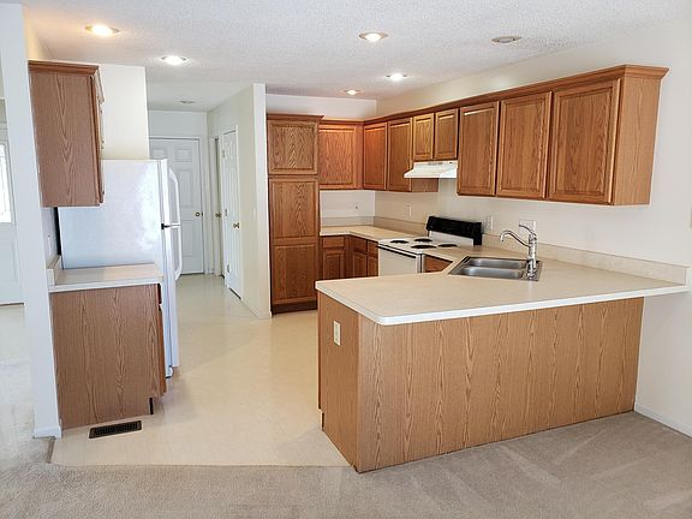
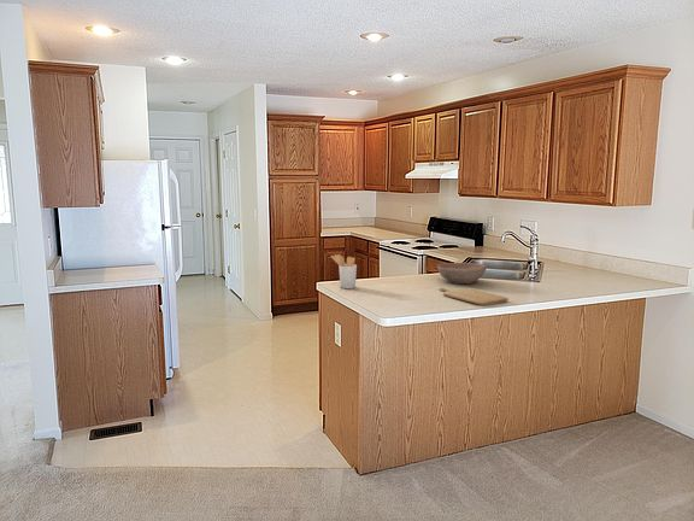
+ chopping board [439,285,510,306]
+ bowl [436,262,487,285]
+ utensil holder [330,253,358,289]
